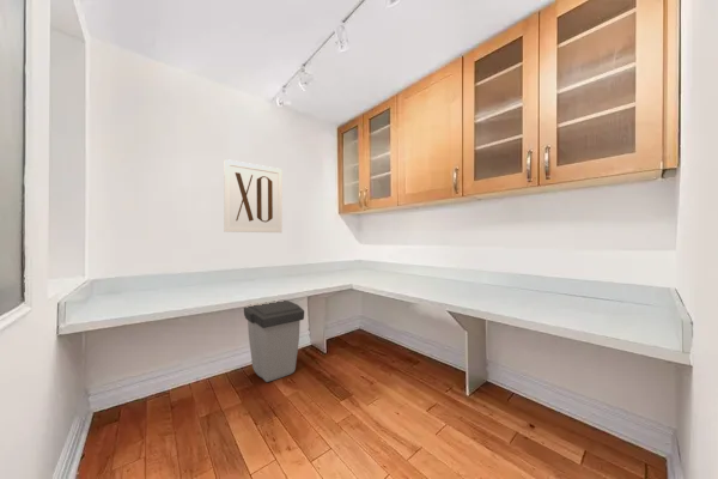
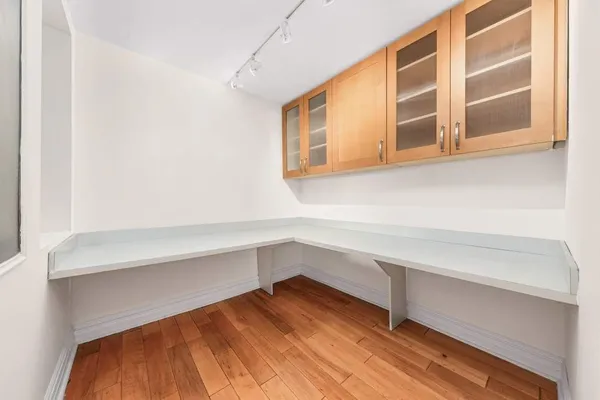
- trash can [243,299,305,383]
- wall art [223,158,284,234]
